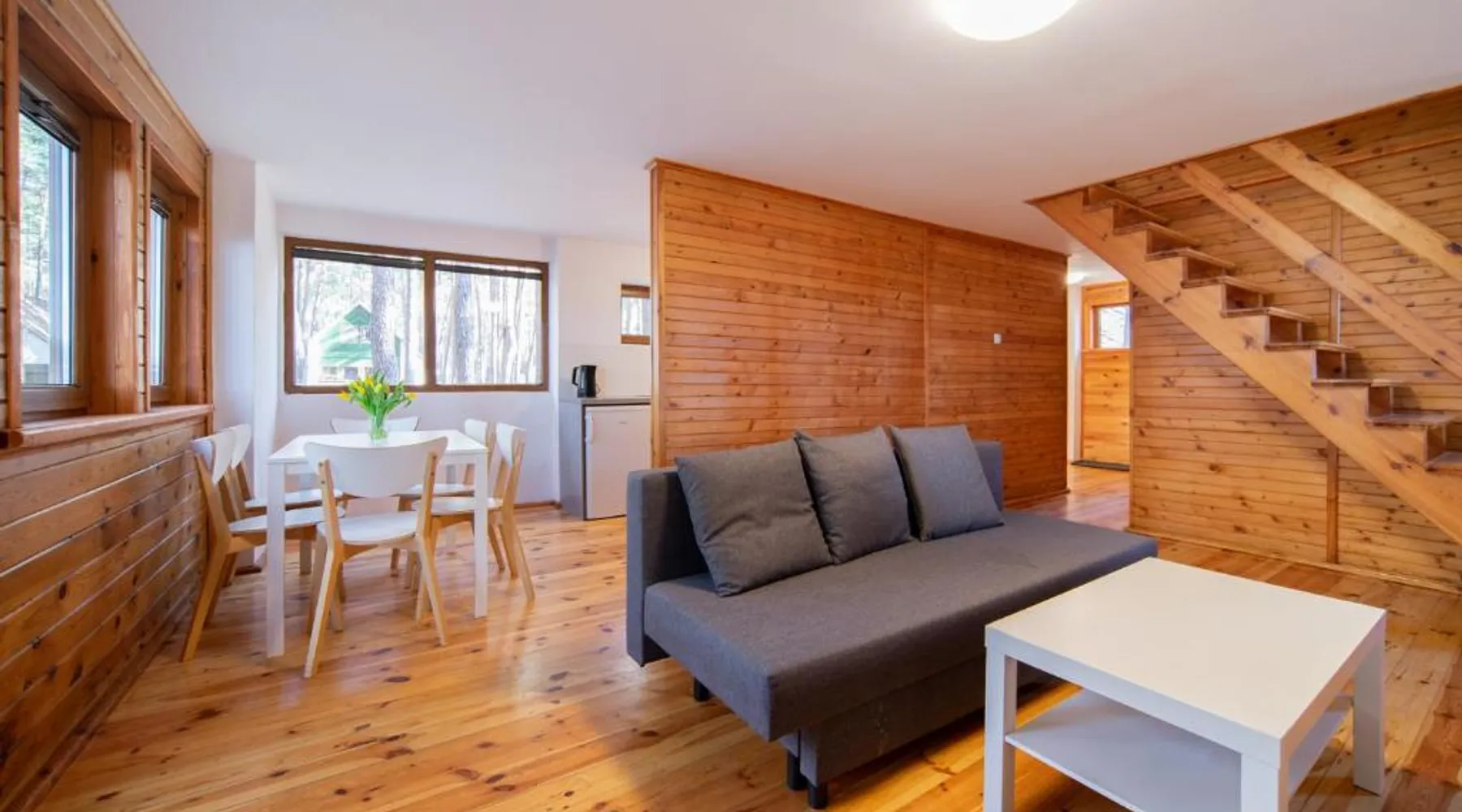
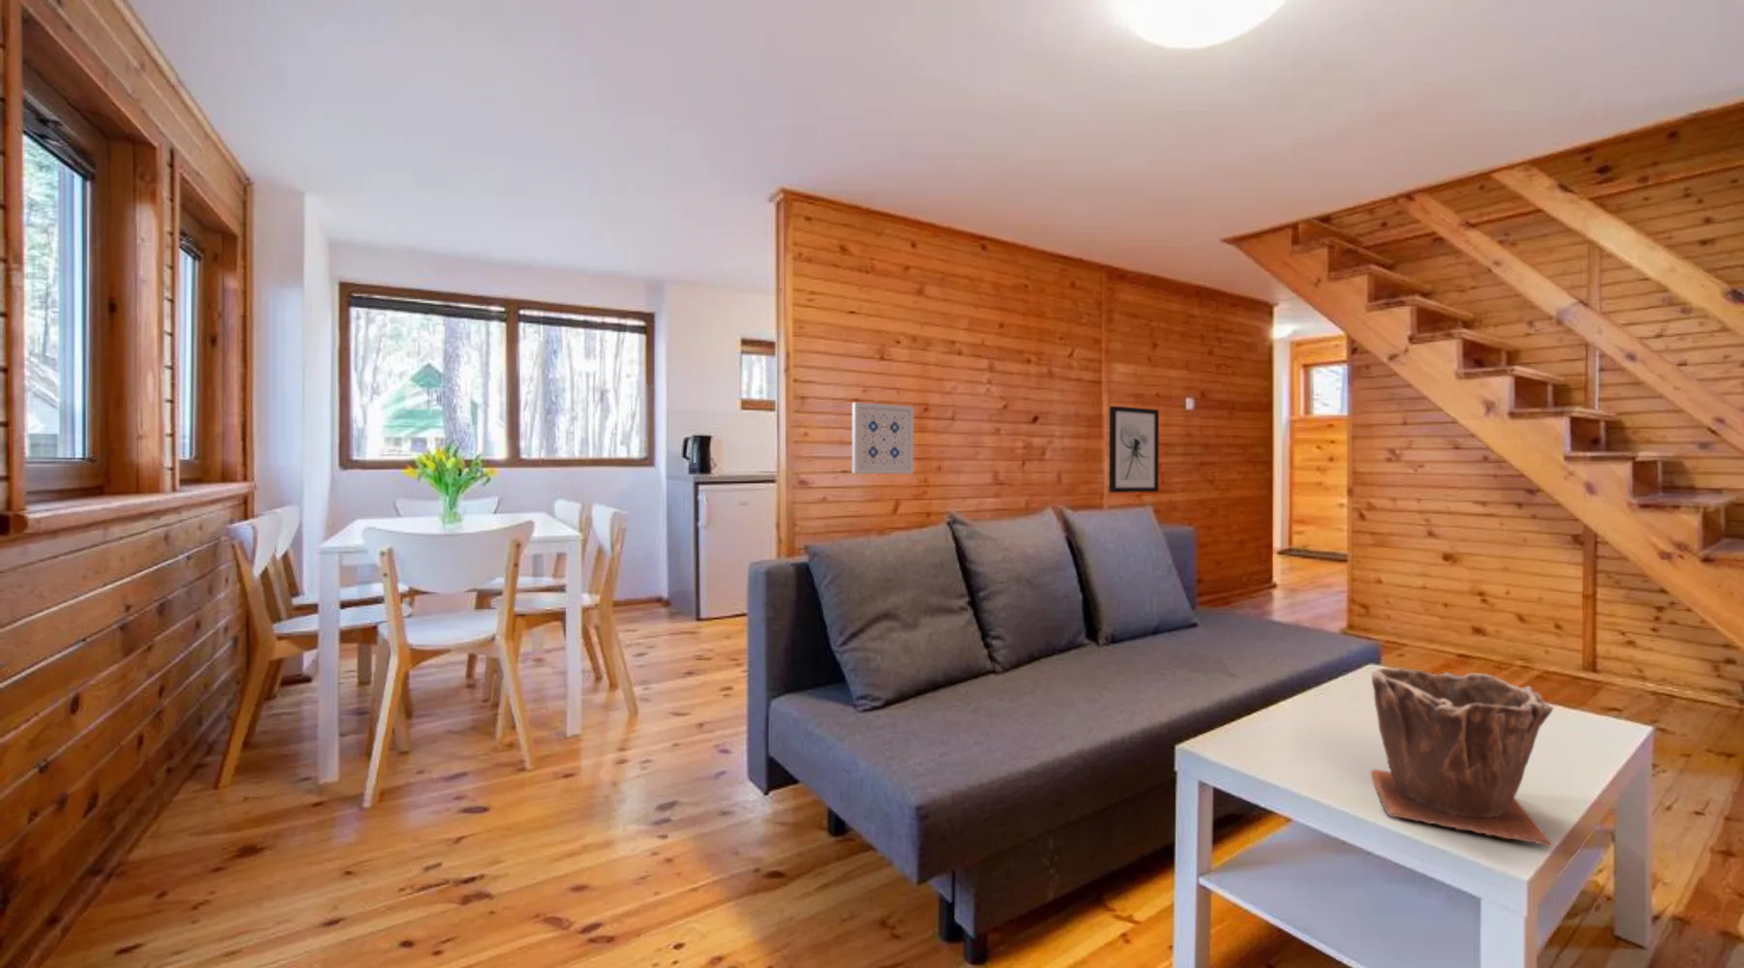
+ wall art [1108,404,1159,494]
+ plant pot [1369,666,1554,848]
+ wall art [852,402,915,476]
